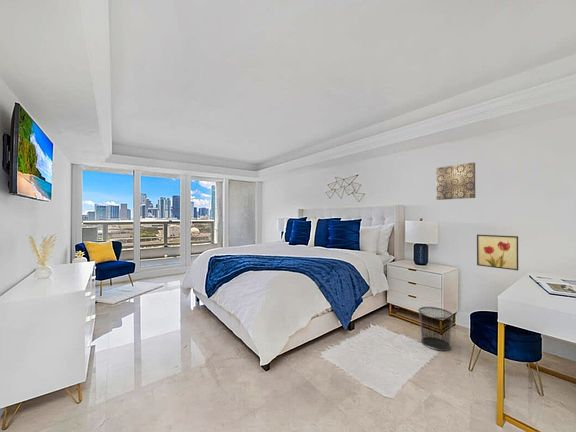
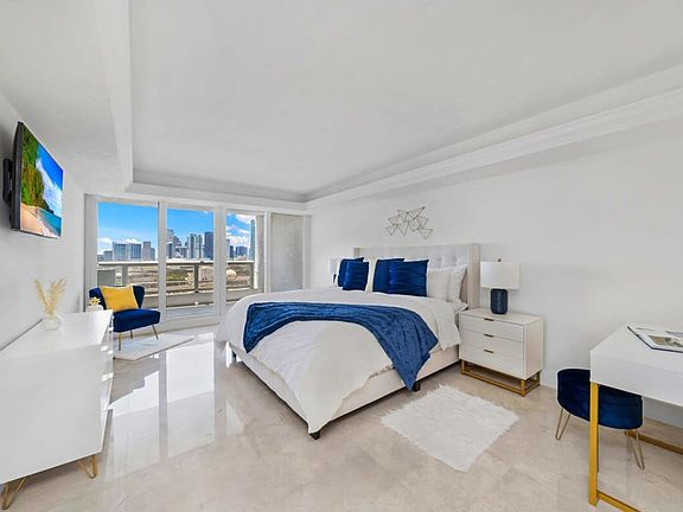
- wall art [476,234,519,272]
- wall art [435,162,476,201]
- waste bin [417,306,454,352]
